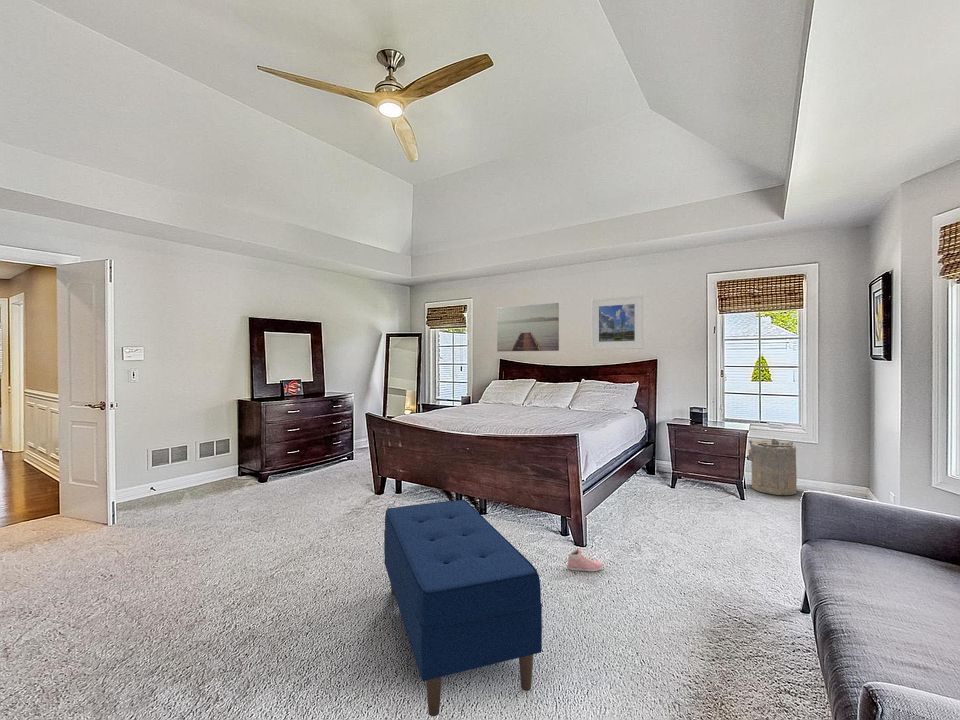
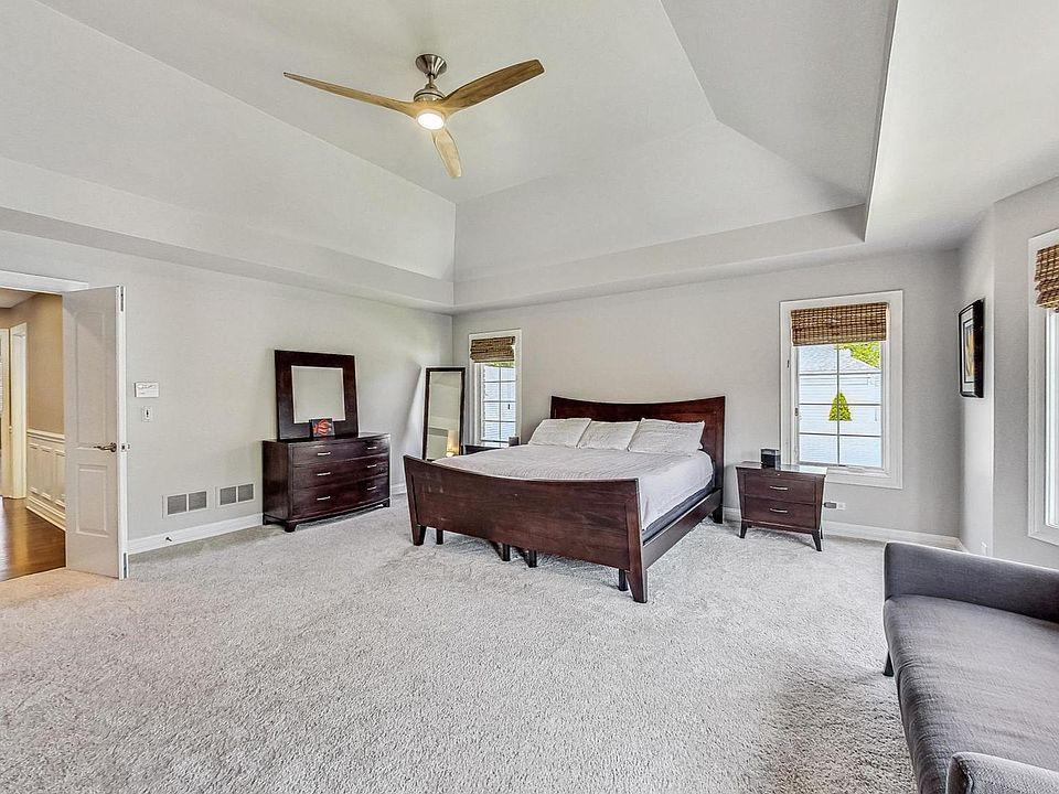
- bench [383,499,543,717]
- laundry hamper [746,438,798,496]
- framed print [590,294,644,351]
- sneaker [566,548,604,573]
- wall art [496,302,560,353]
